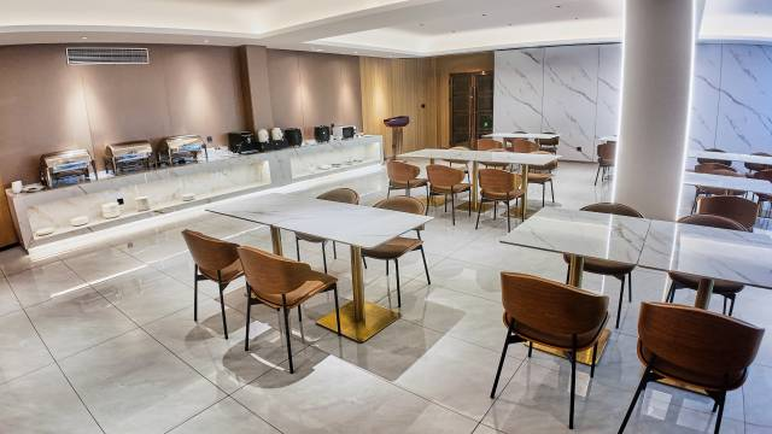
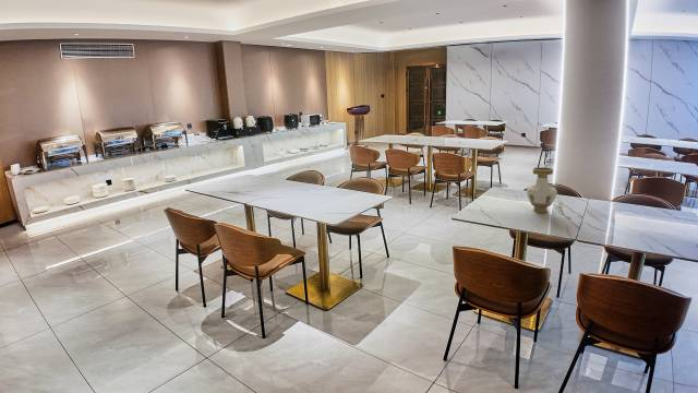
+ vase [526,166,558,214]
